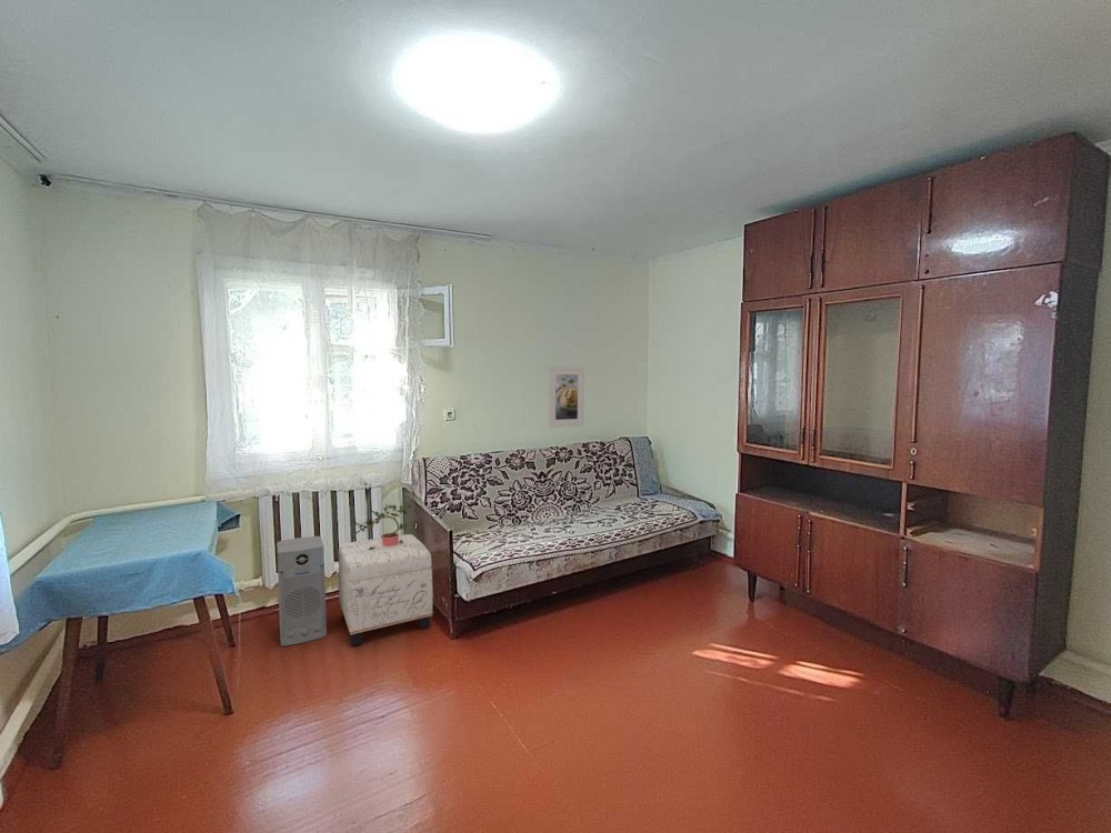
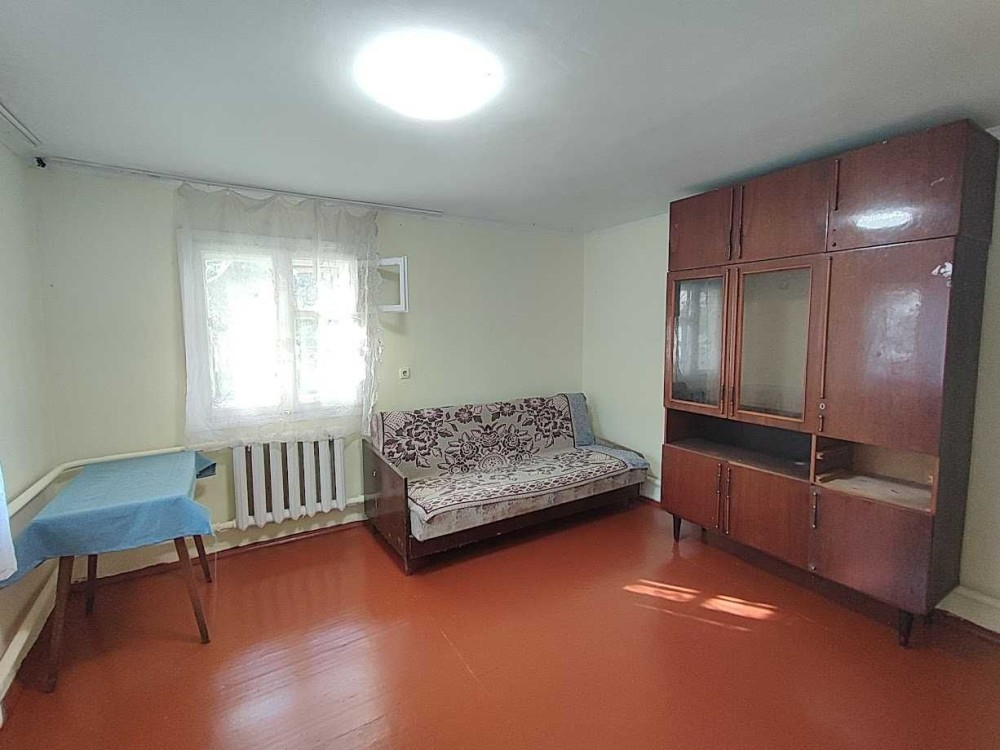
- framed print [548,365,585,429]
- ottoman [338,533,433,648]
- air purifier [276,535,328,646]
- potted plant [351,502,413,550]
